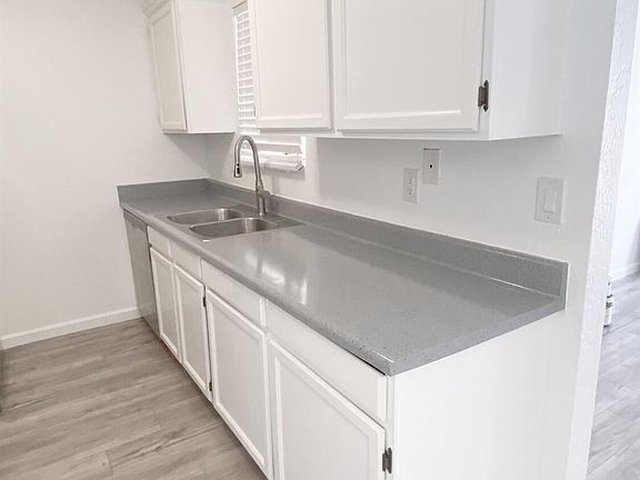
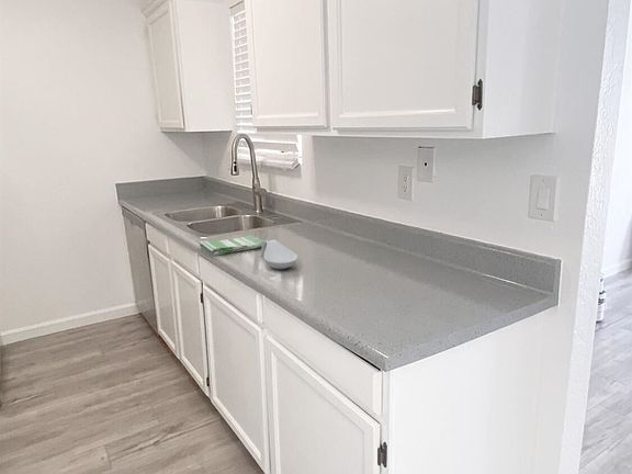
+ dish towel [199,235,266,257]
+ spoon rest [260,239,298,270]
